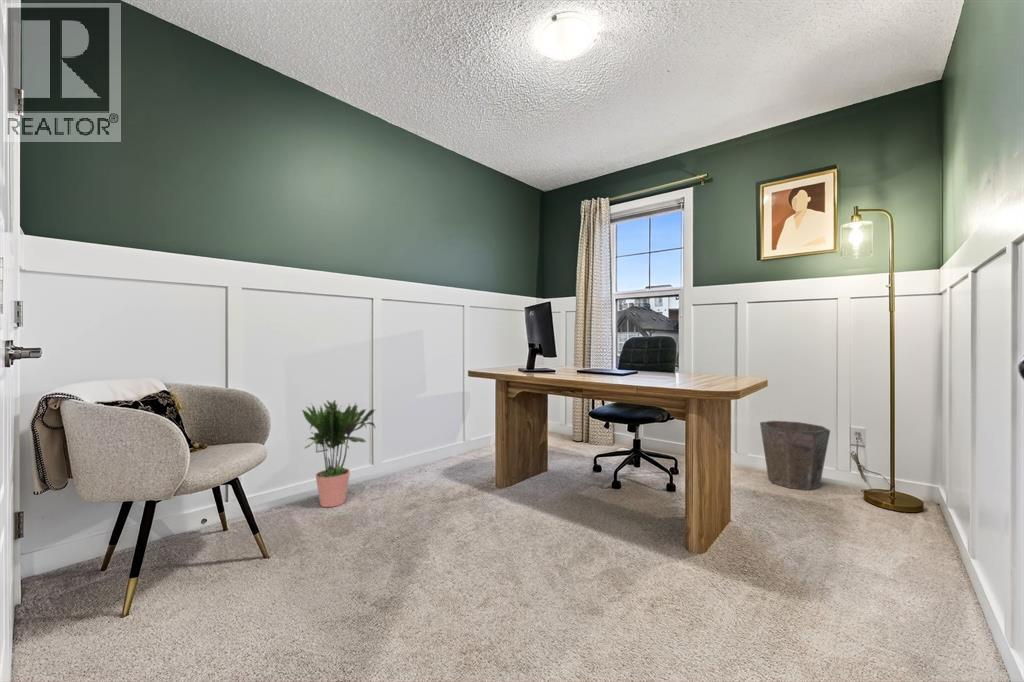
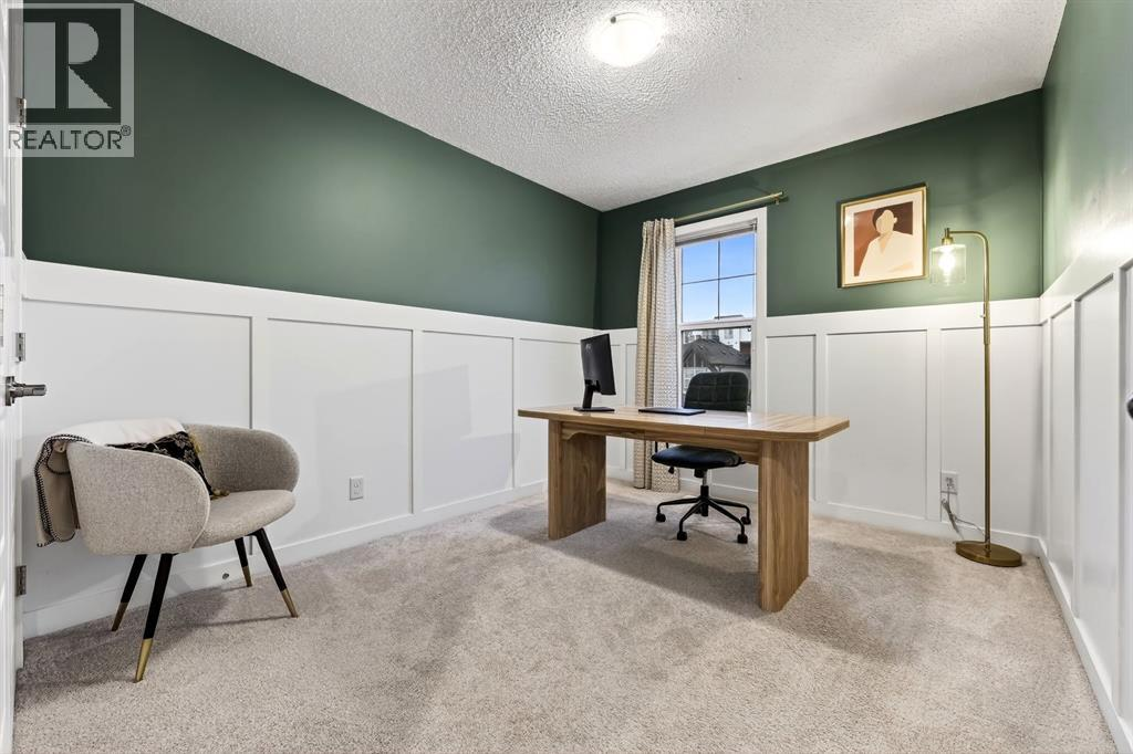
- waste bin [759,420,831,491]
- potted plant [301,399,376,508]
